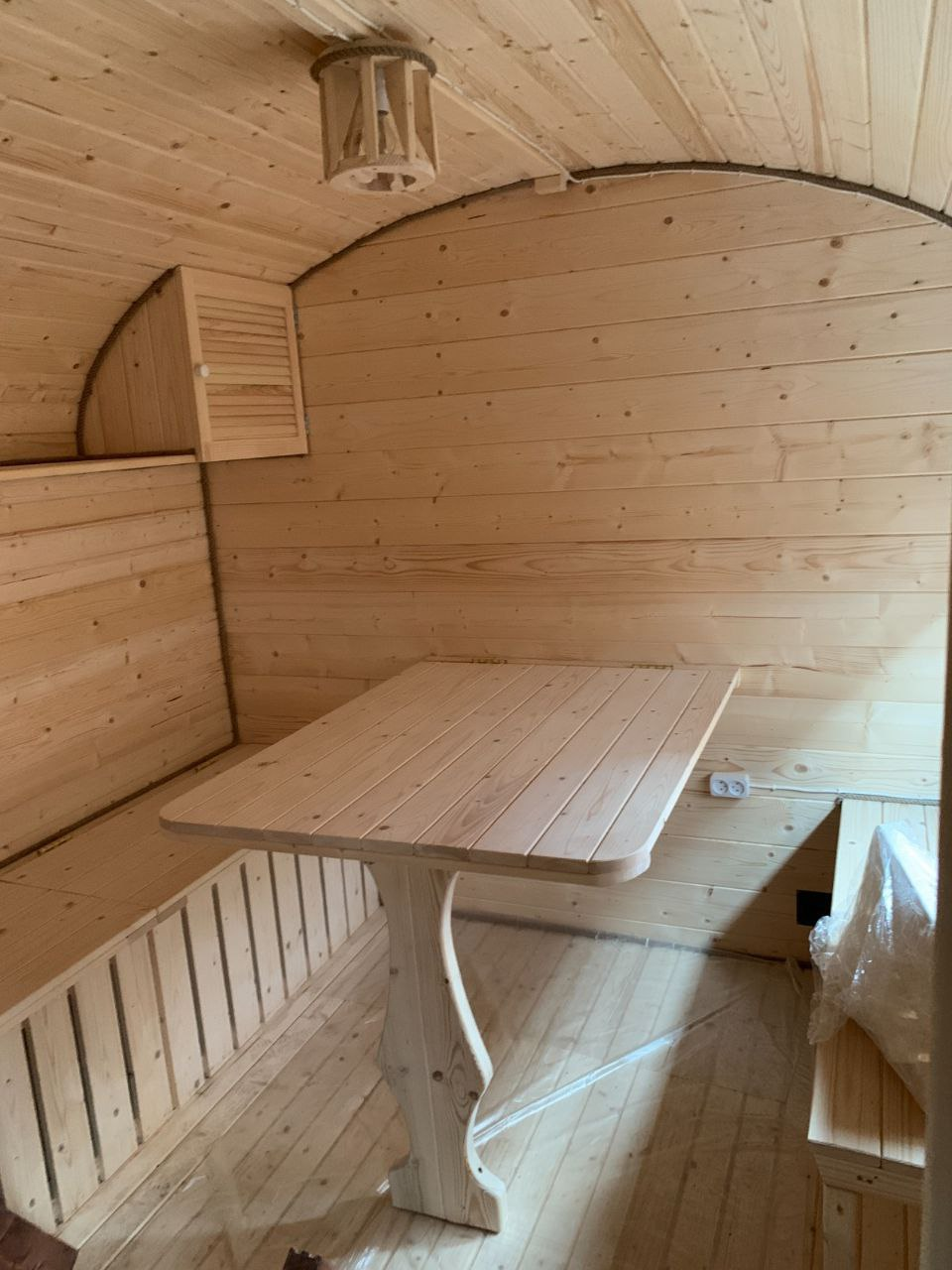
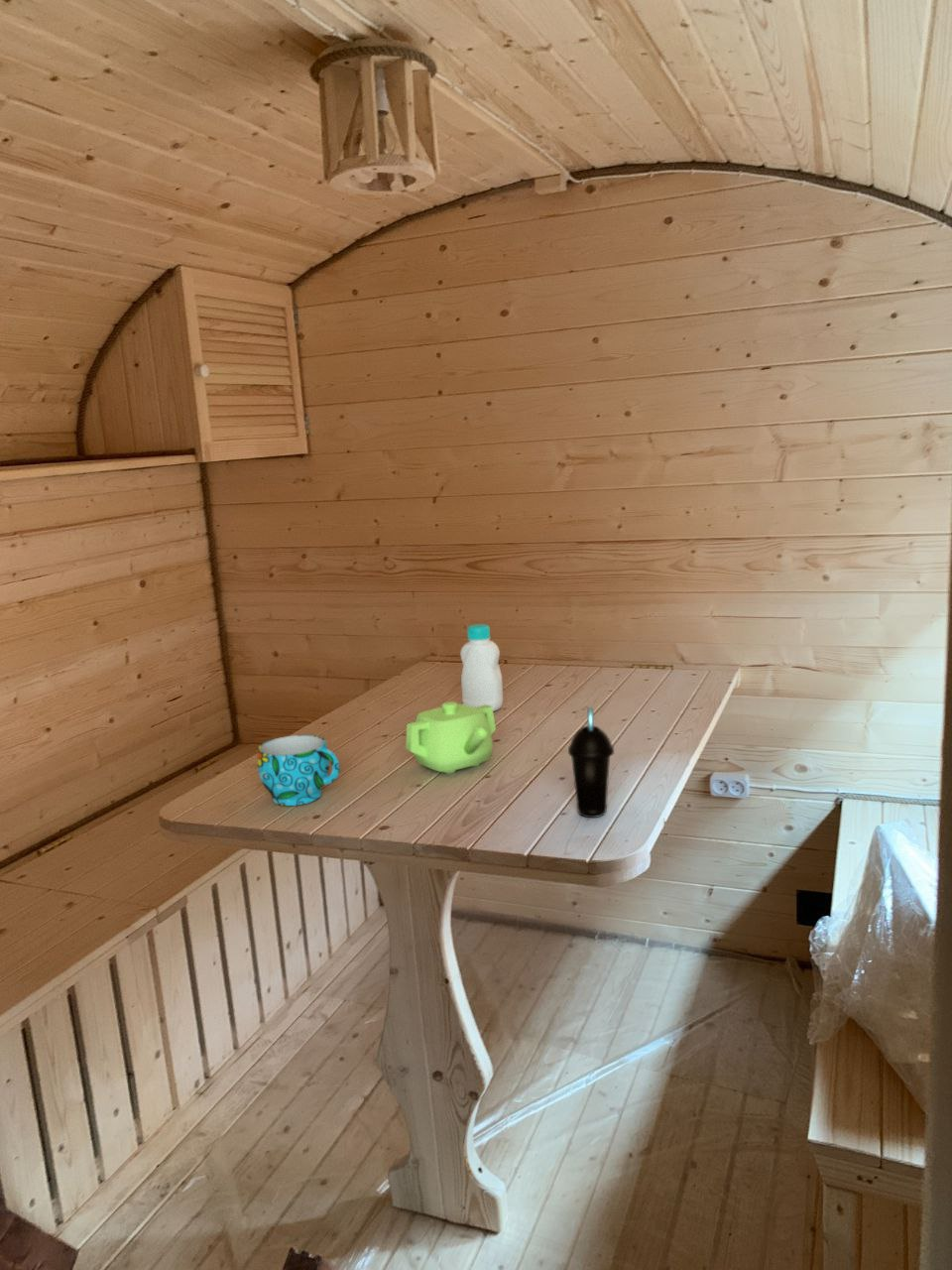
+ cup [567,706,615,819]
+ cup [257,734,341,807]
+ bottle [459,623,504,712]
+ teapot [405,700,497,774]
